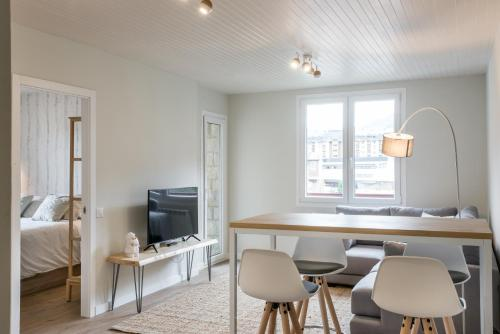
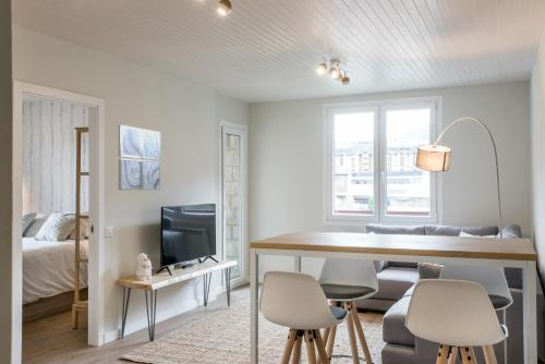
+ wall art [118,124,161,191]
